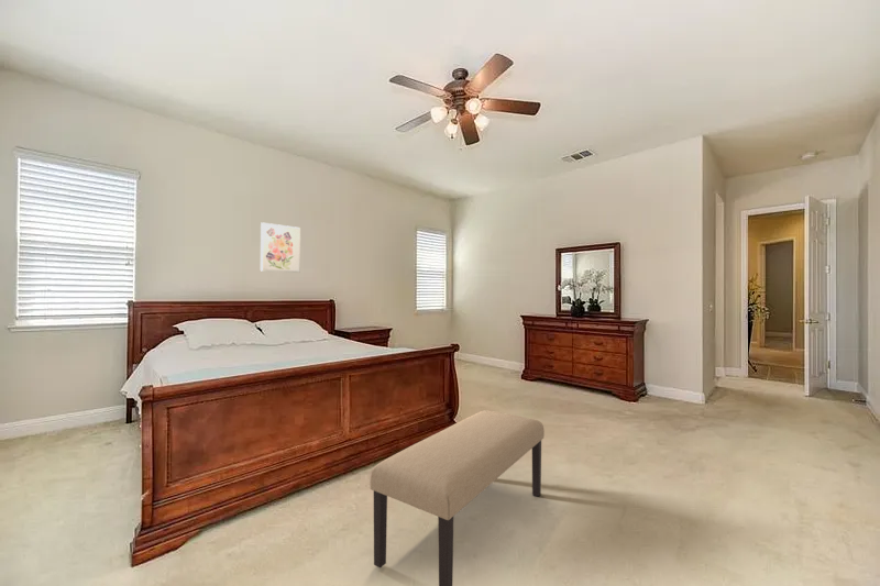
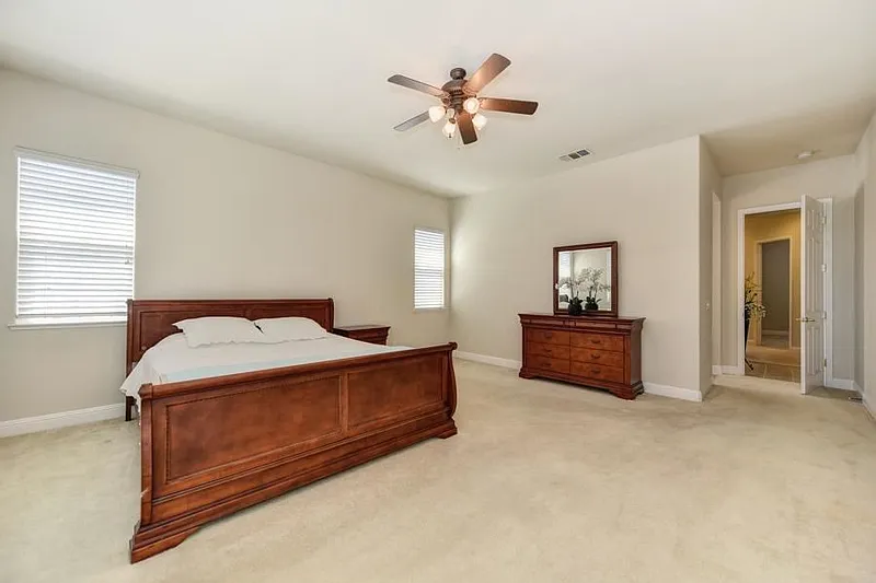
- bench [369,409,546,586]
- wall art [260,221,301,274]
